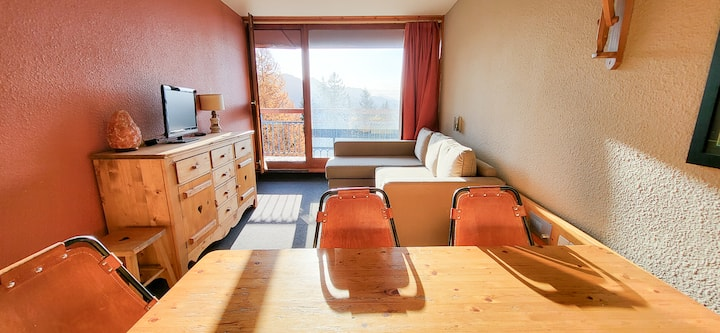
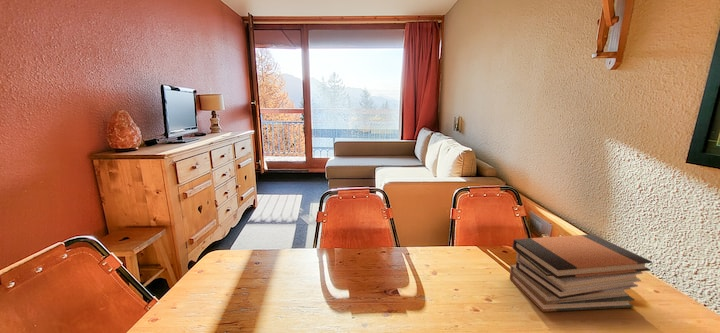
+ book stack [509,233,653,313]
